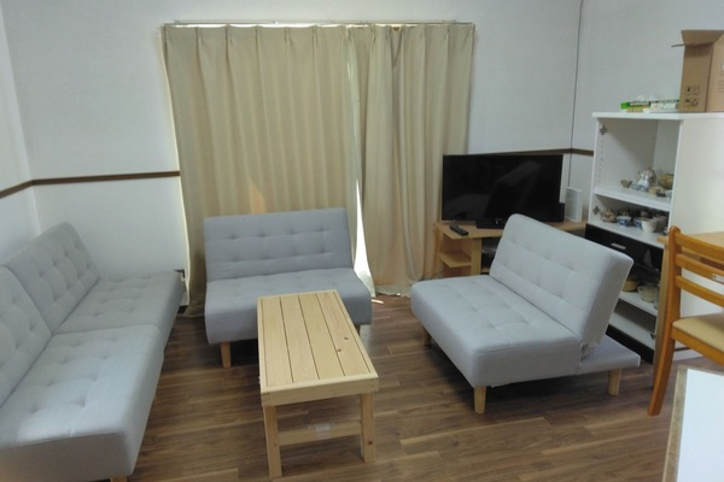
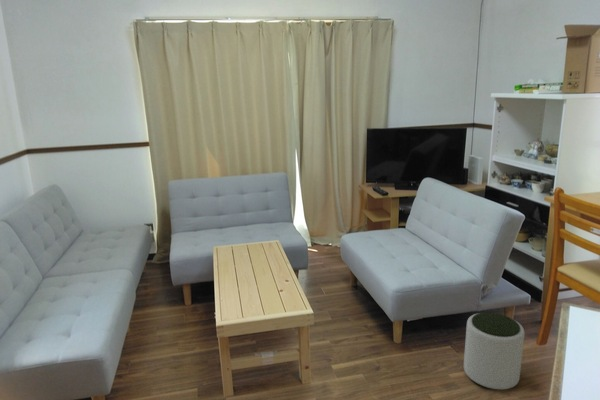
+ plant pot [463,311,525,390]
